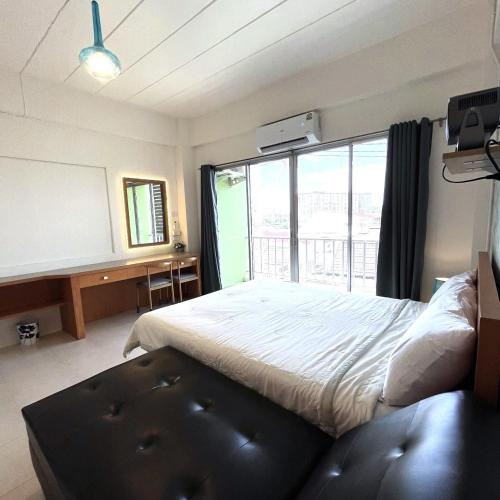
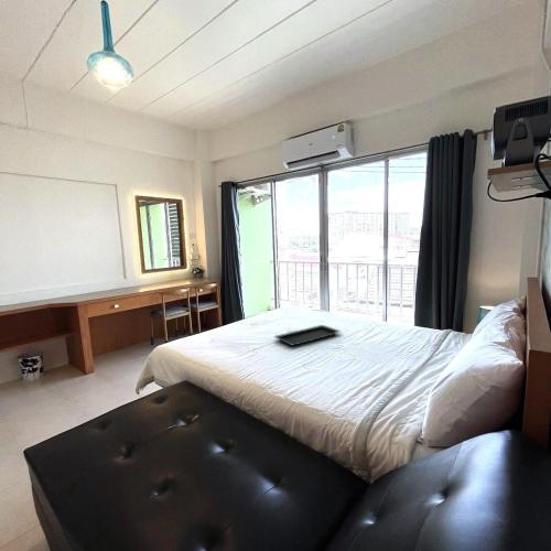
+ serving tray [273,324,342,347]
